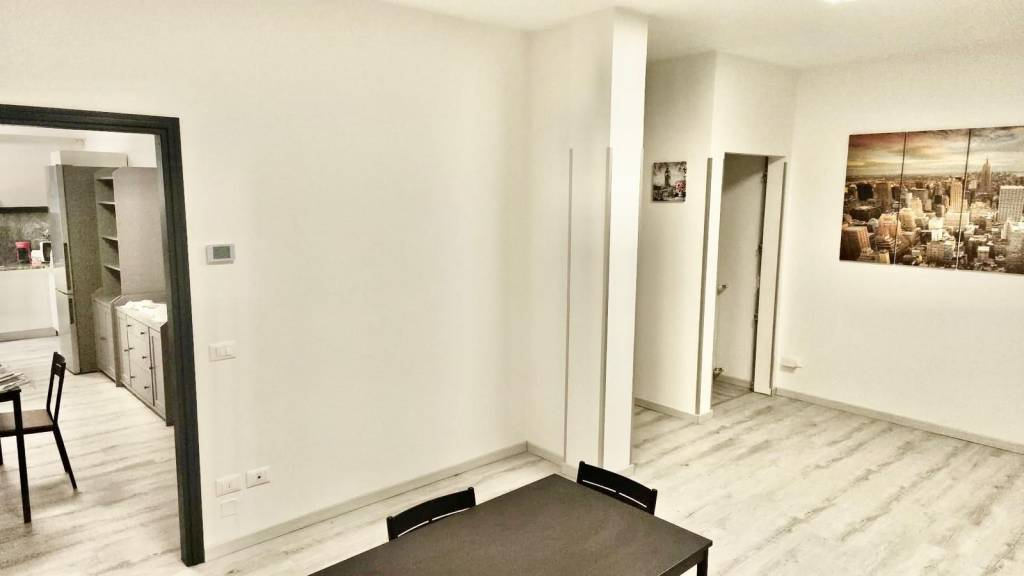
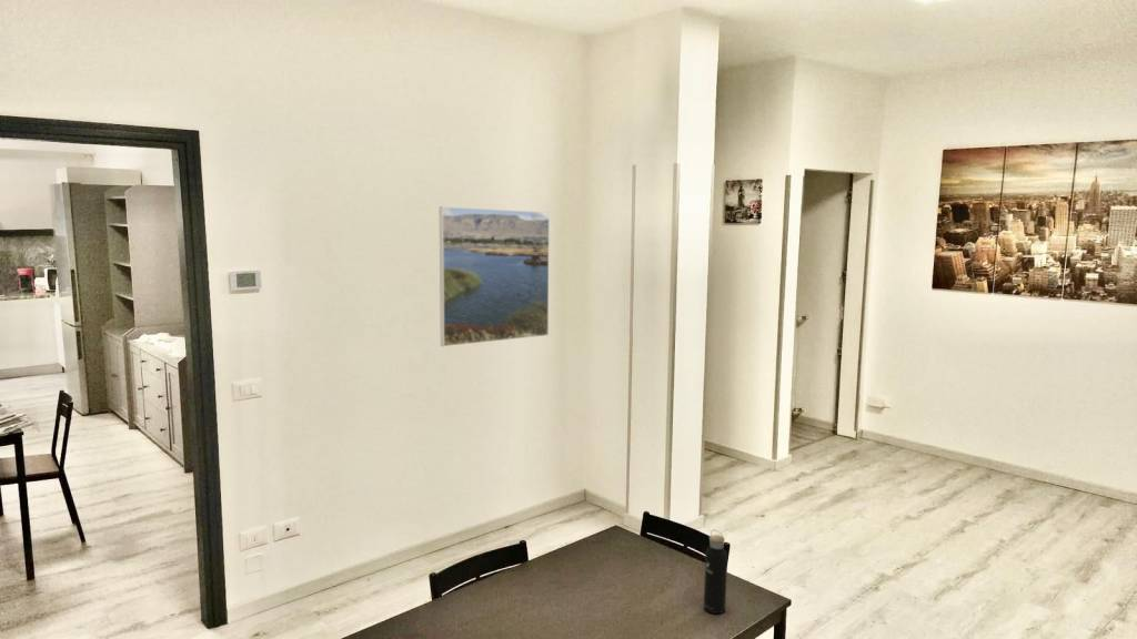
+ water bottle [703,529,728,615]
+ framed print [439,205,551,347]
